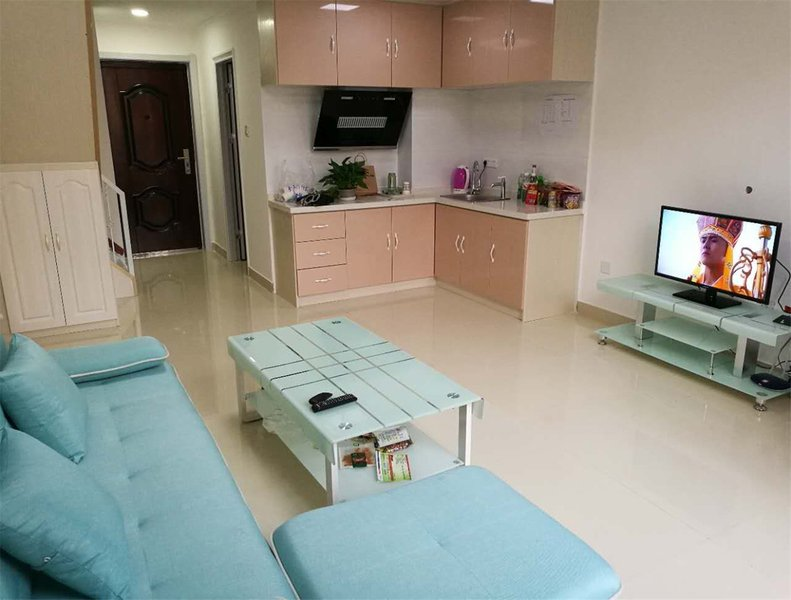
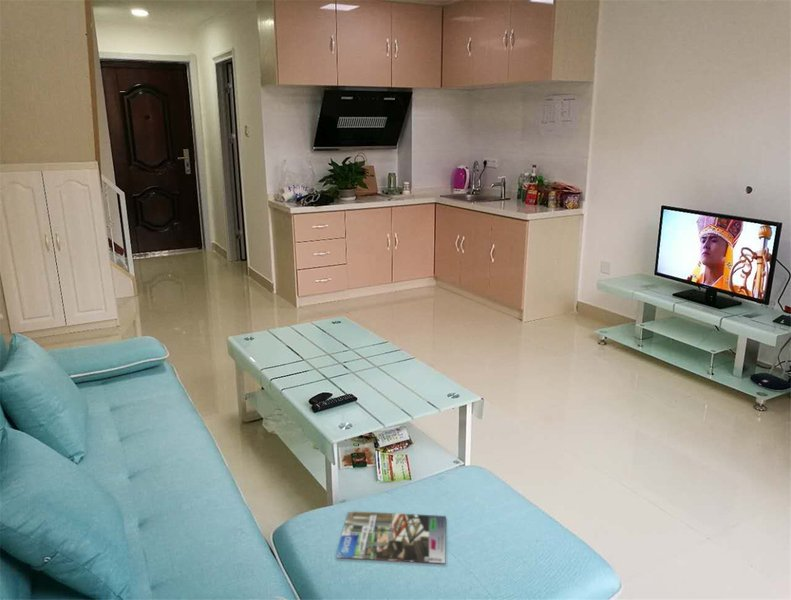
+ magazine [335,510,447,565]
